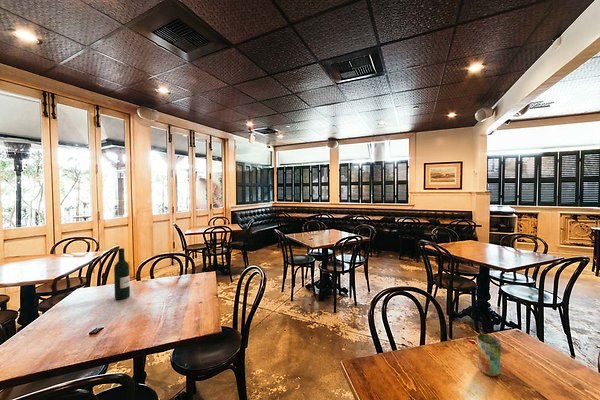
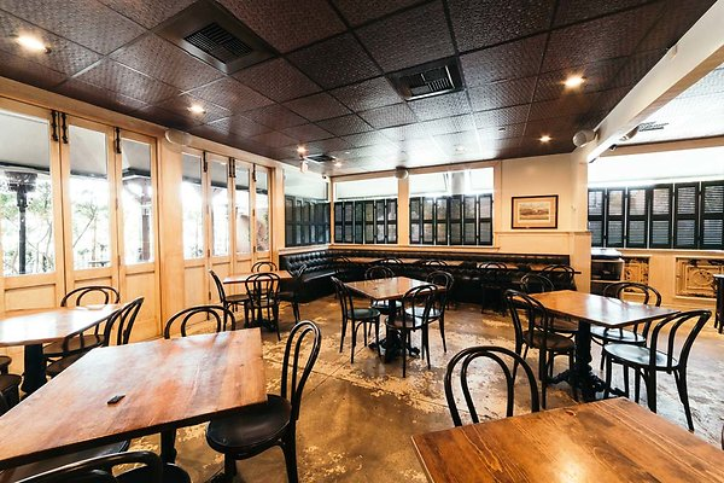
- cup [476,333,502,377]
- wine bottle [113,247,131,300]
